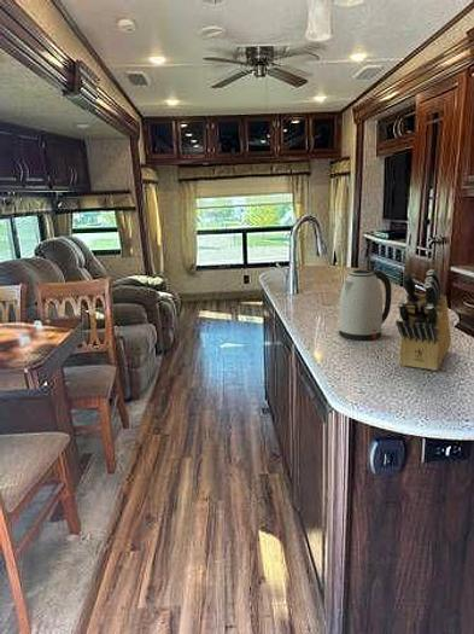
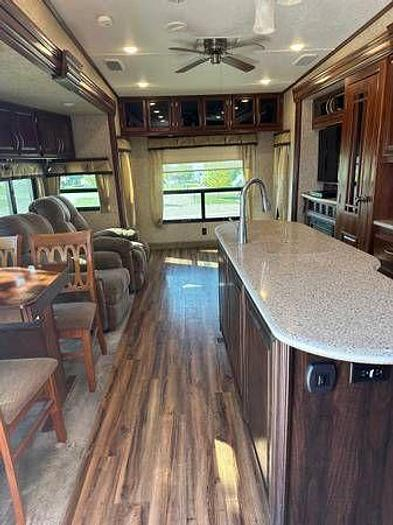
- knife block [394,268,452,372]
- kettle [338,268,393,342]
